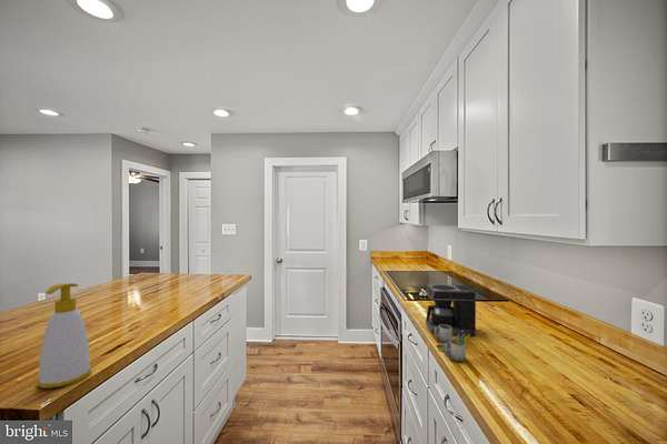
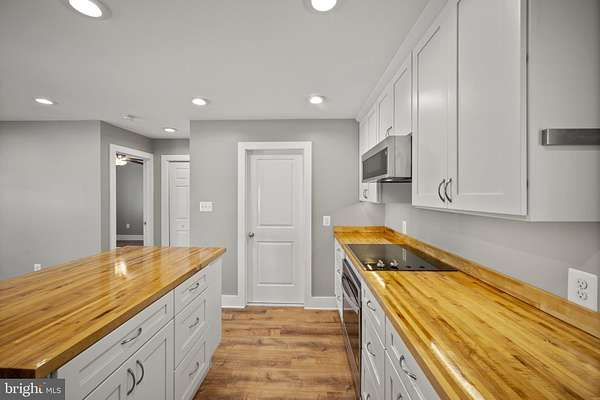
- coffee maker [425,283,477,363]
- soap bottle [36,282,92,390]
